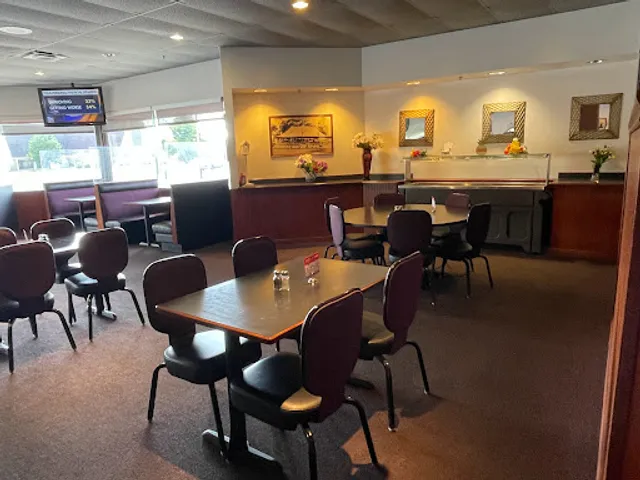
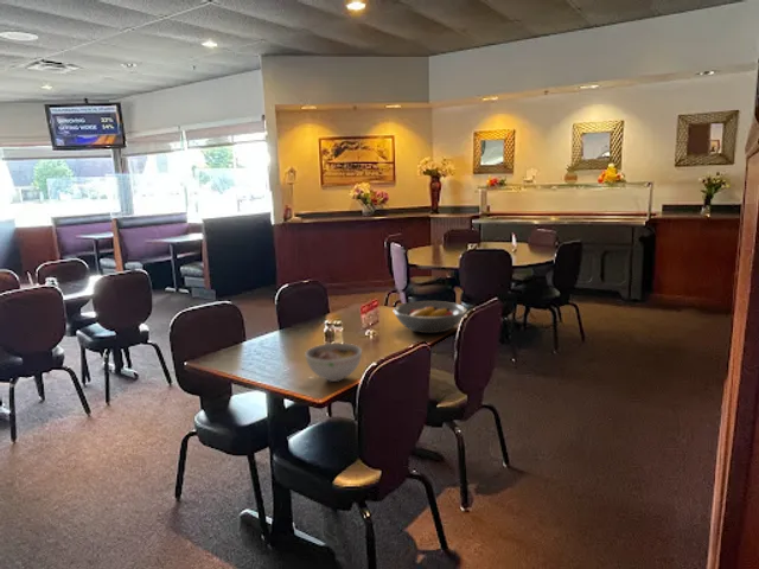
+ fruit bowl [391,300,467,334]
+ bowl [304,343,363,383]
